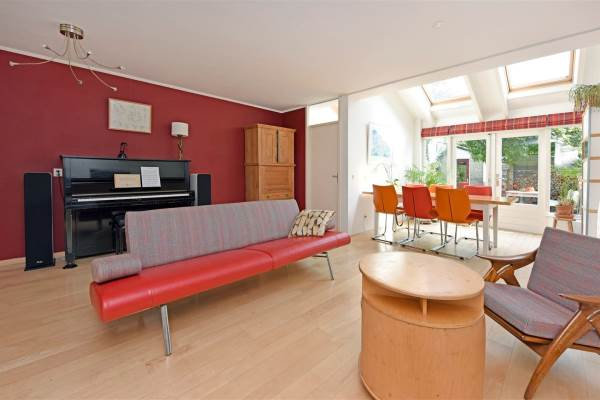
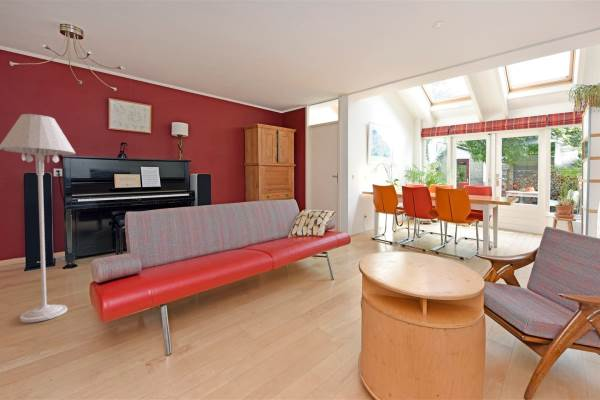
+ floor lamp [0,113,77,323]
